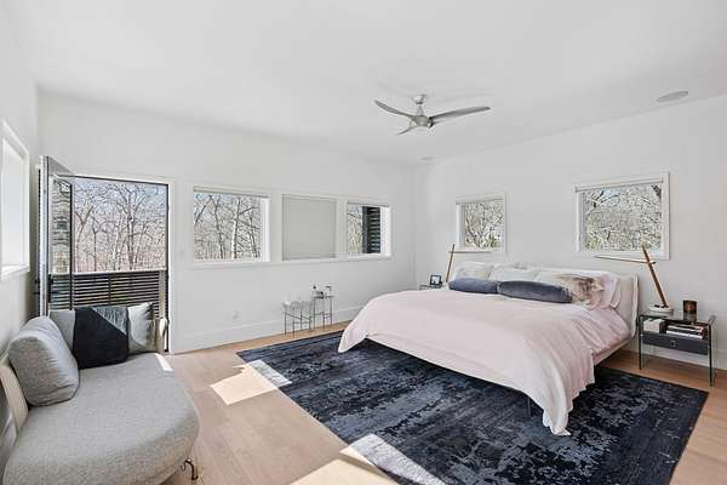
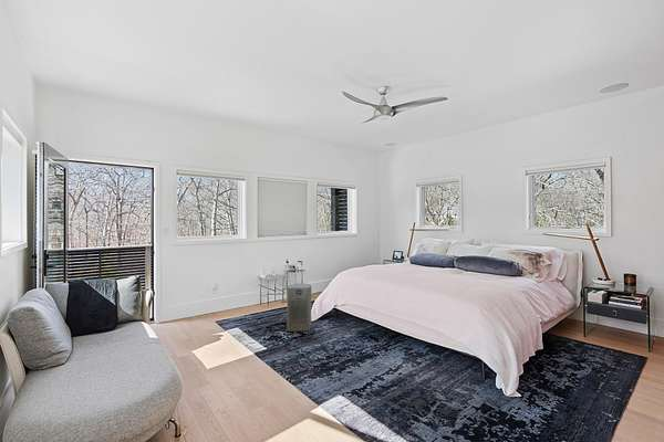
+ fan [286,283,312,333]
